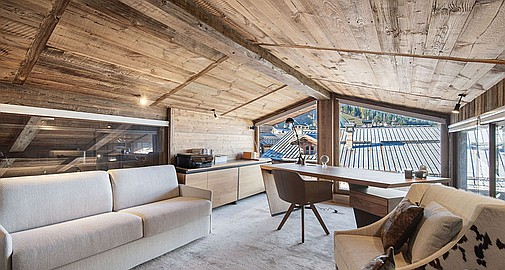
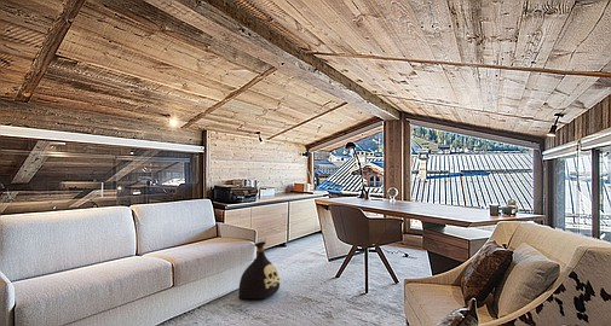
+ bag [237,240,282,301]
